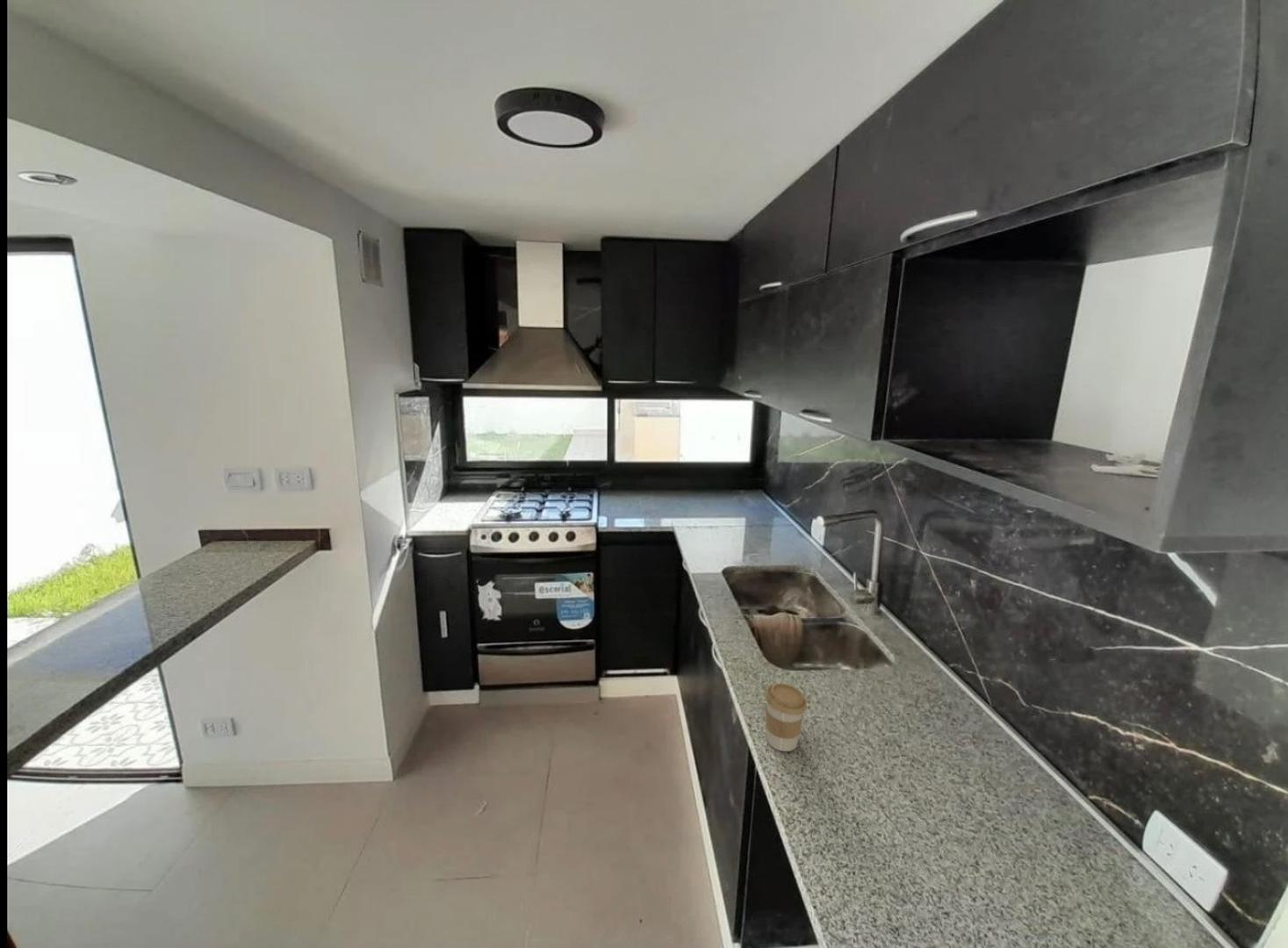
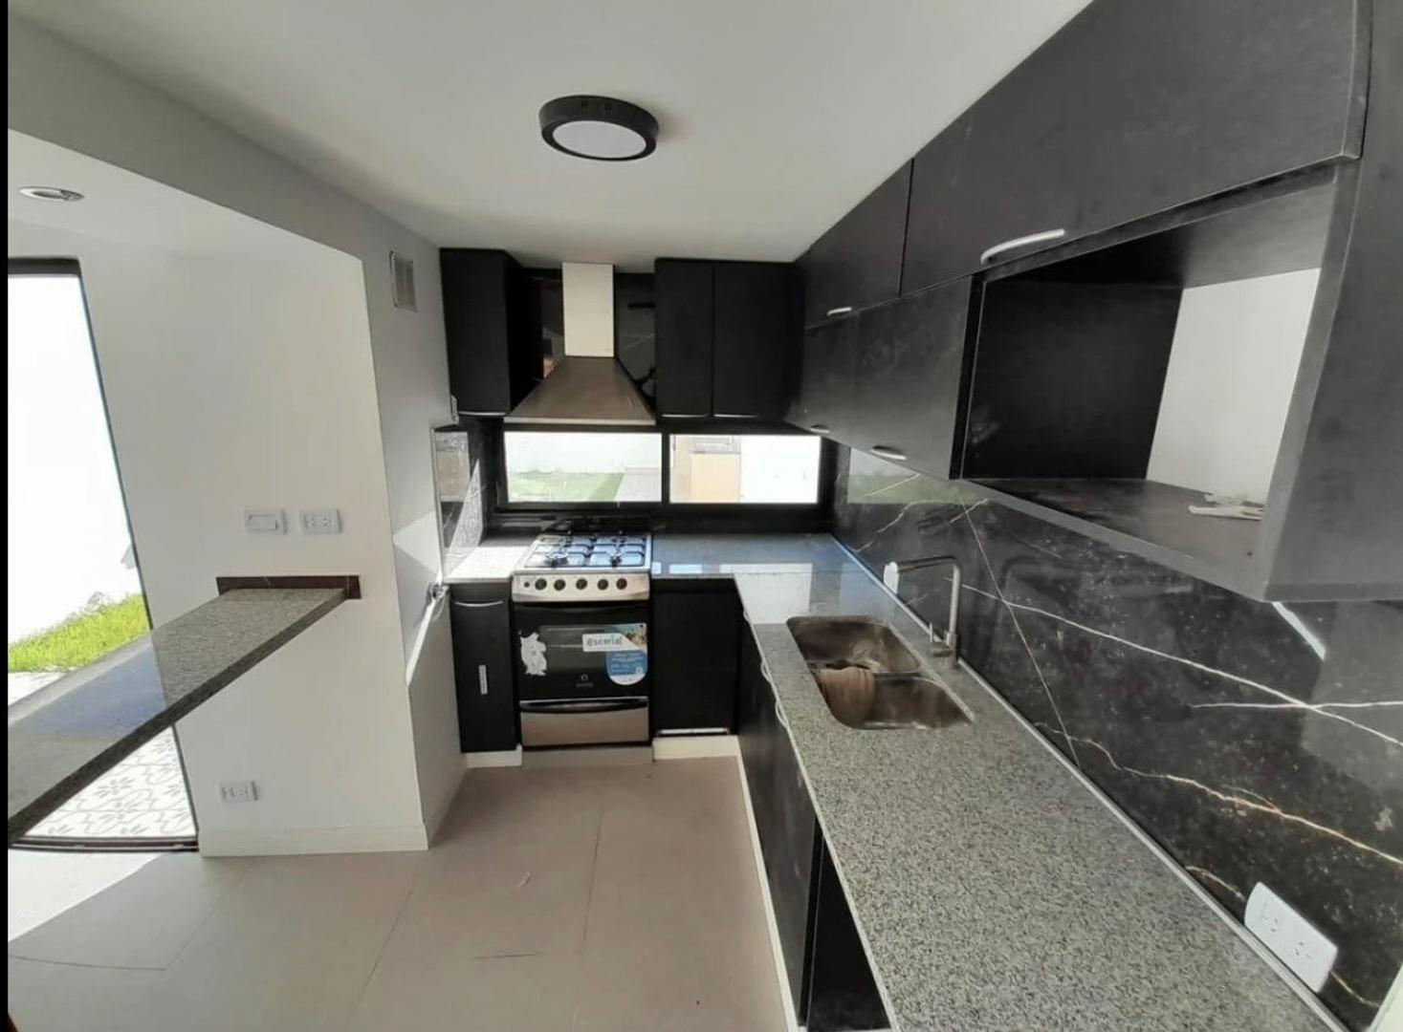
- coffee cup [764,682,808,752]
